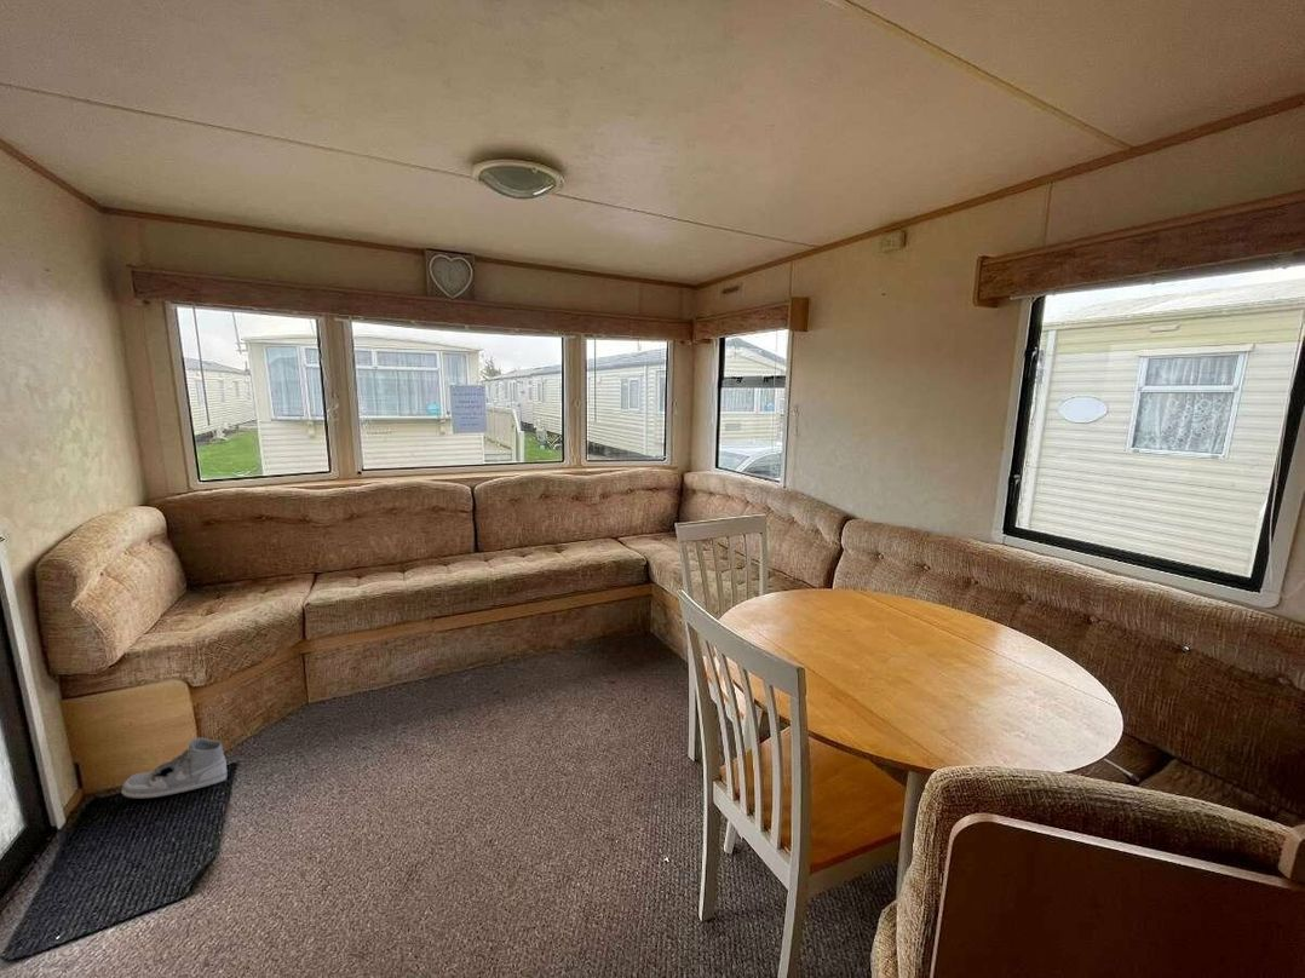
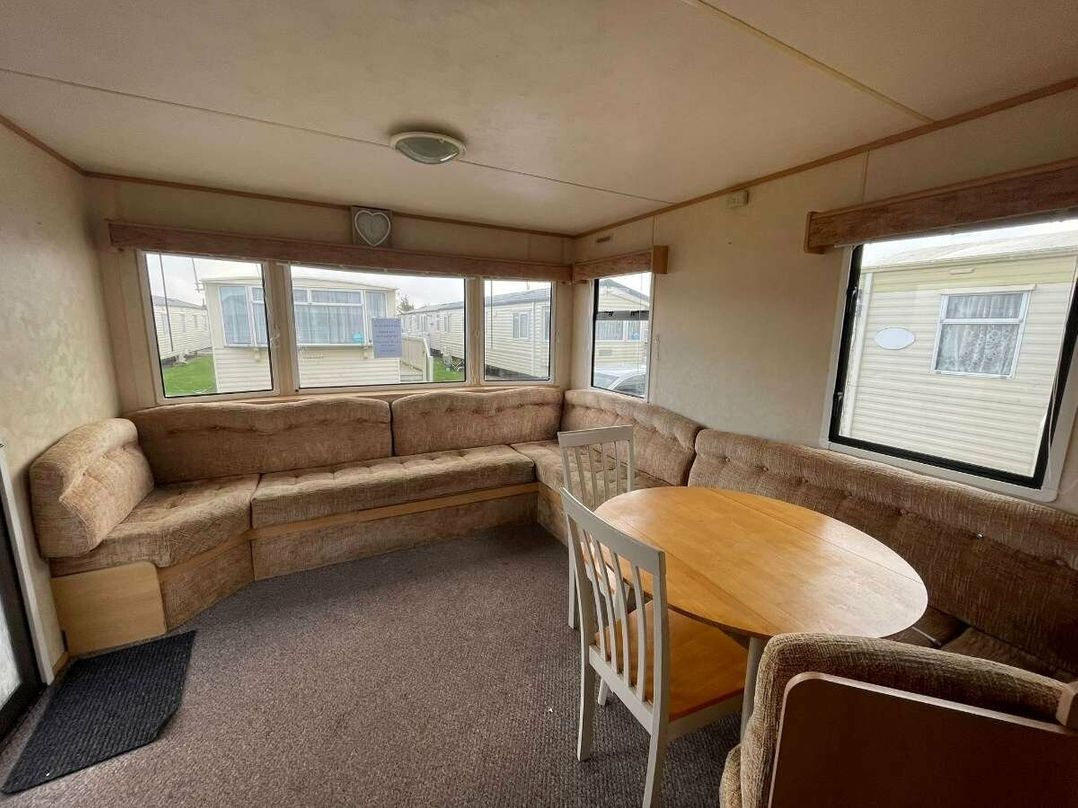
- shoe [120,737,229,799]
